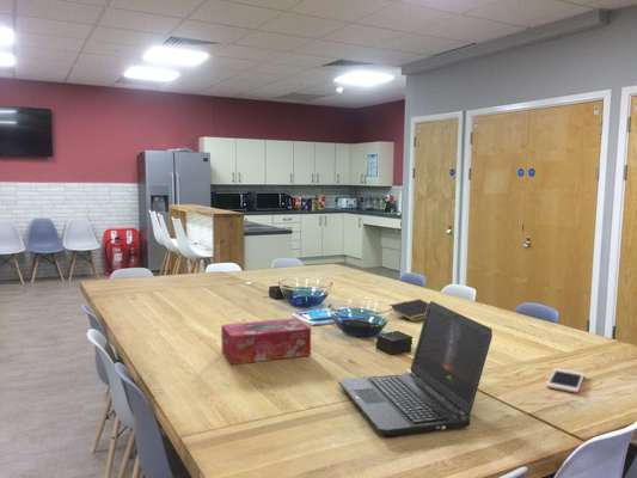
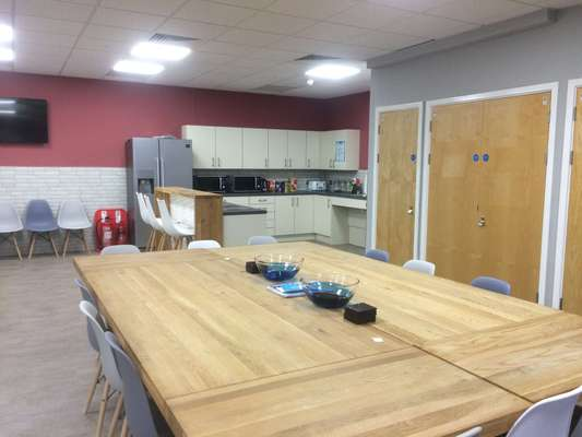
- tissue box [220,317,312,366]
- notepad [388,298,430,323]
- cell phone [545,367,586,394]
- laptop computer [337,300,494,437]
